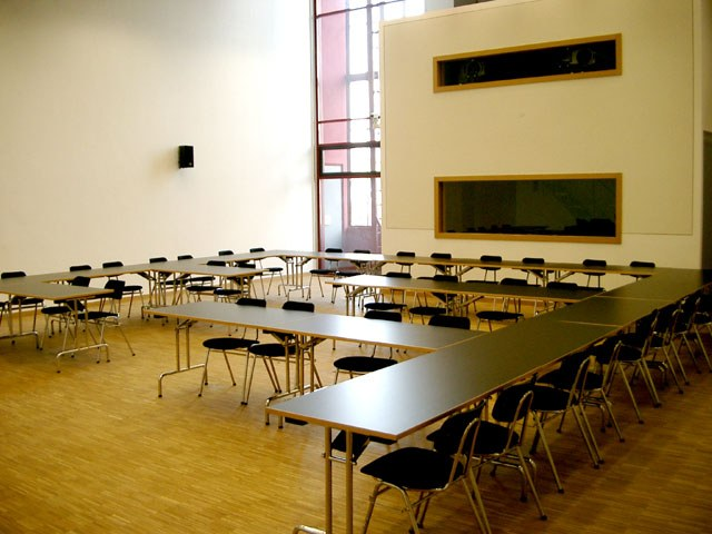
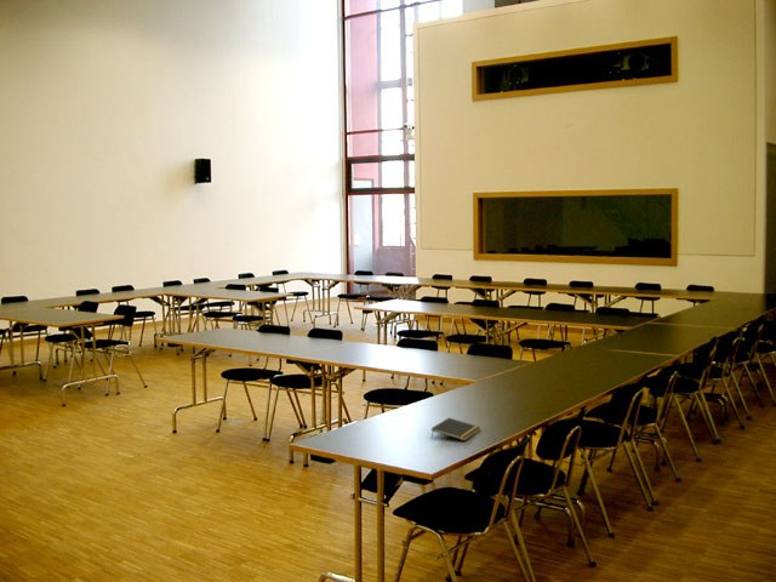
+ notepad [430,417,481,441]
